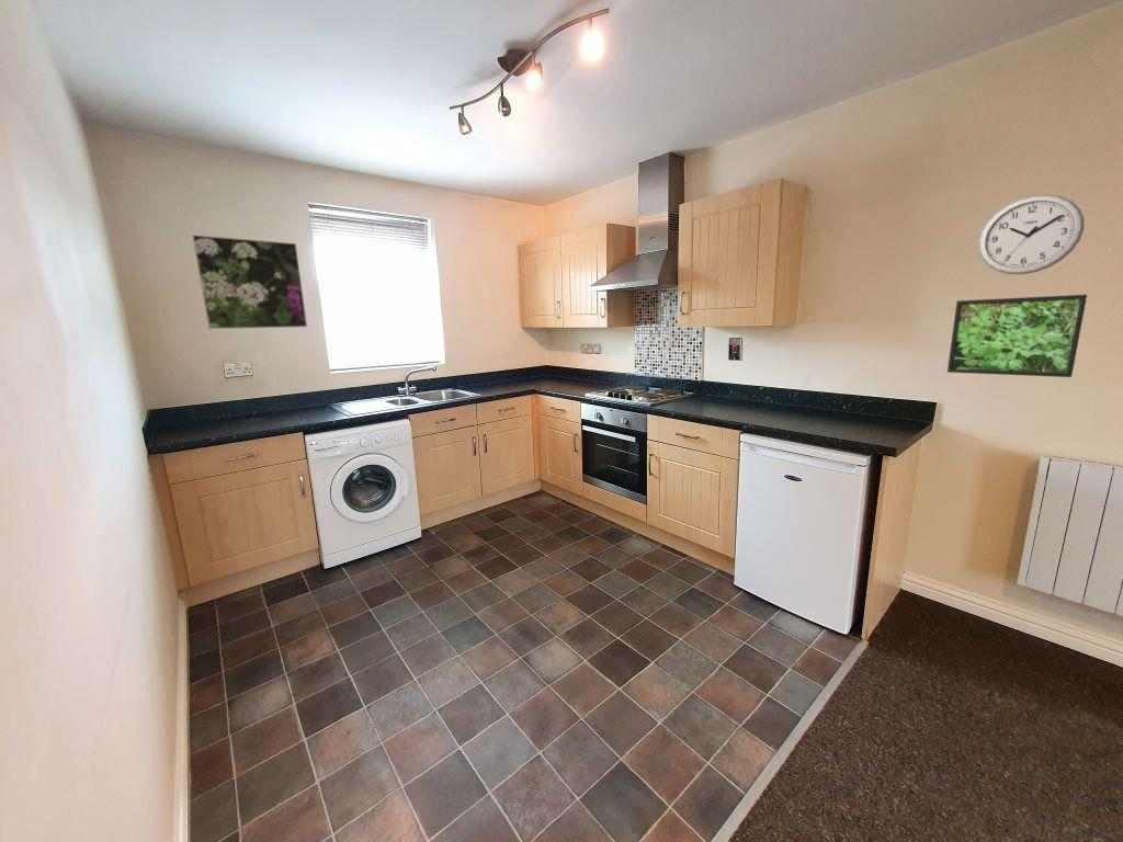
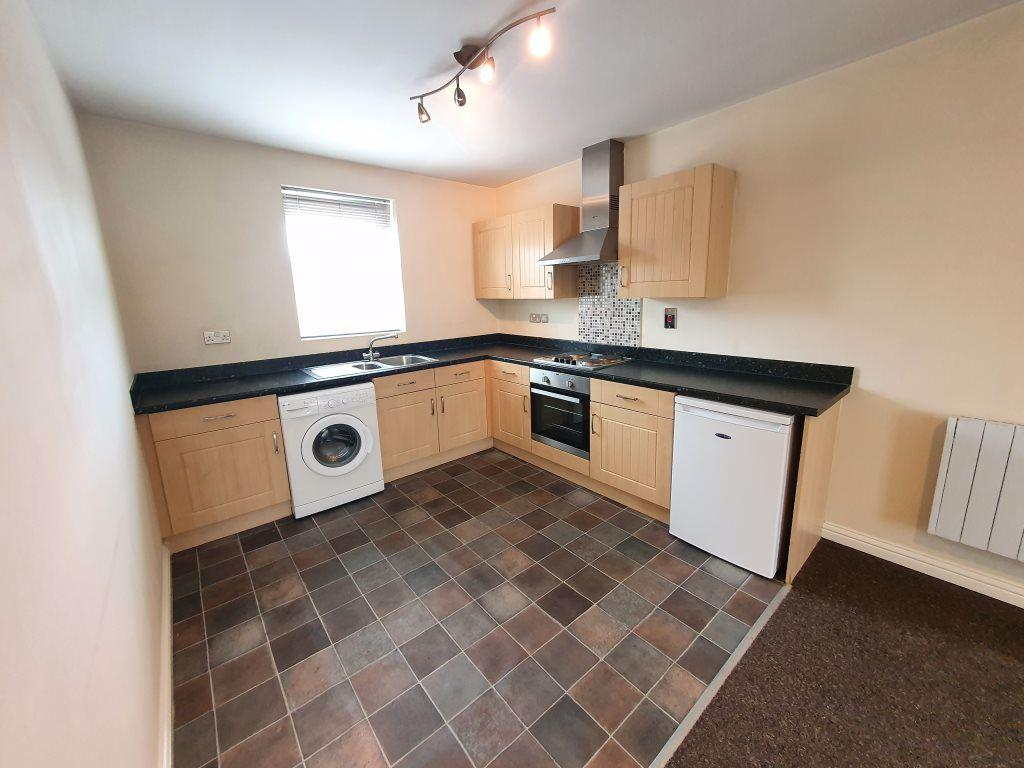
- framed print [191,234,308,330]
- wall clock [977,193,1085,275]
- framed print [946,294,1088,378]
